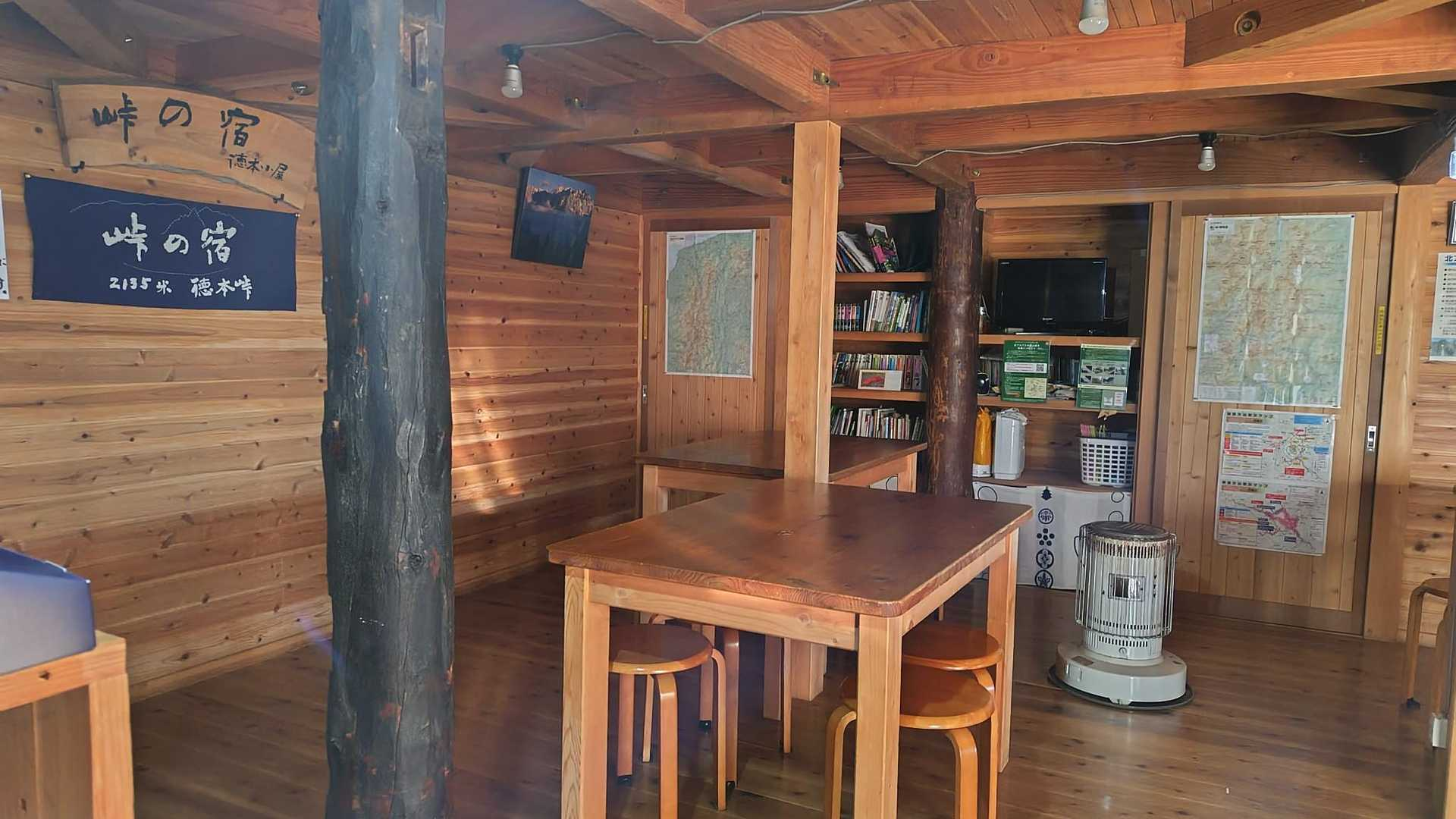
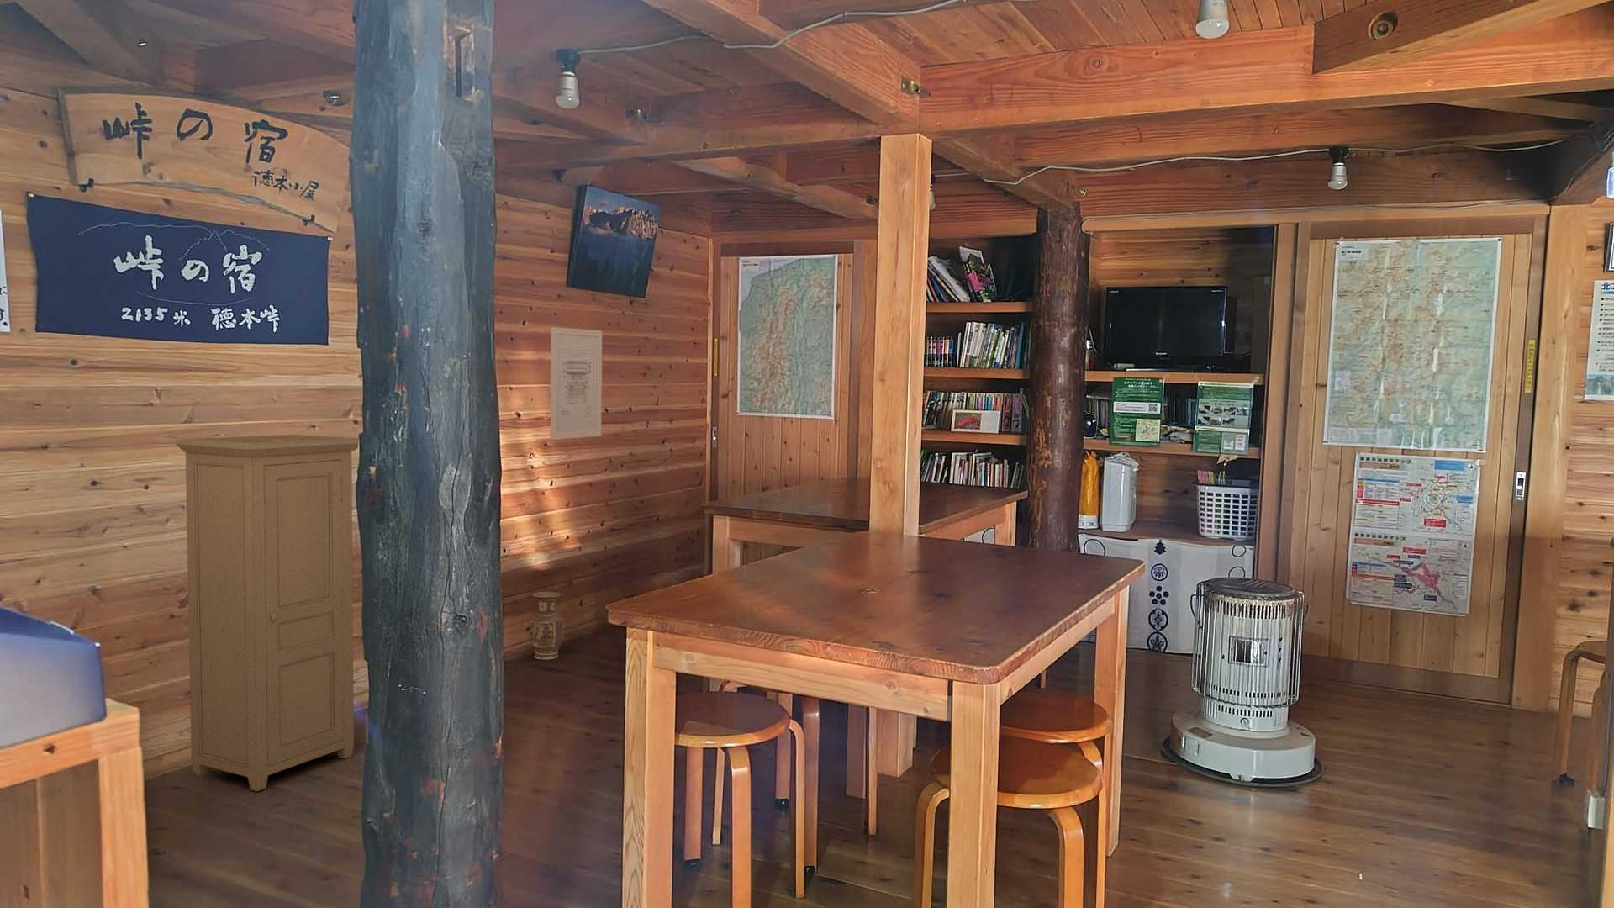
+ wall art [550,326,603,440]
+ vase [528,591,565,662]
+ armoire [175,433,360,792]
